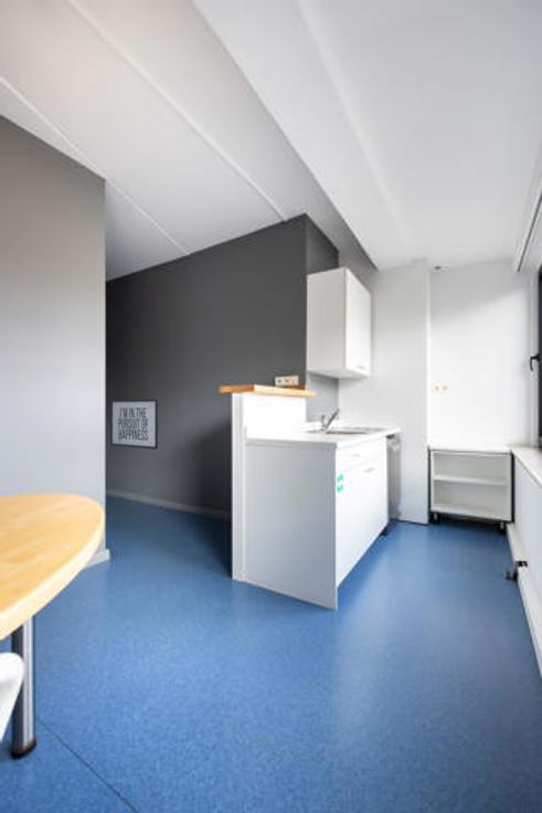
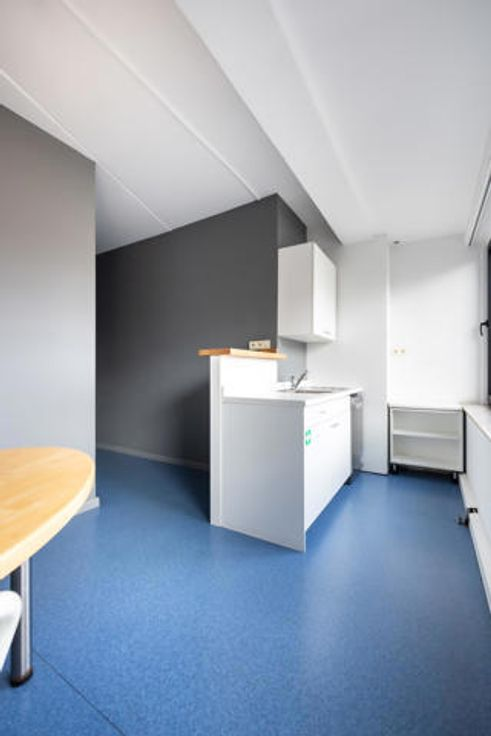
- mirror [109,398,159,451]
